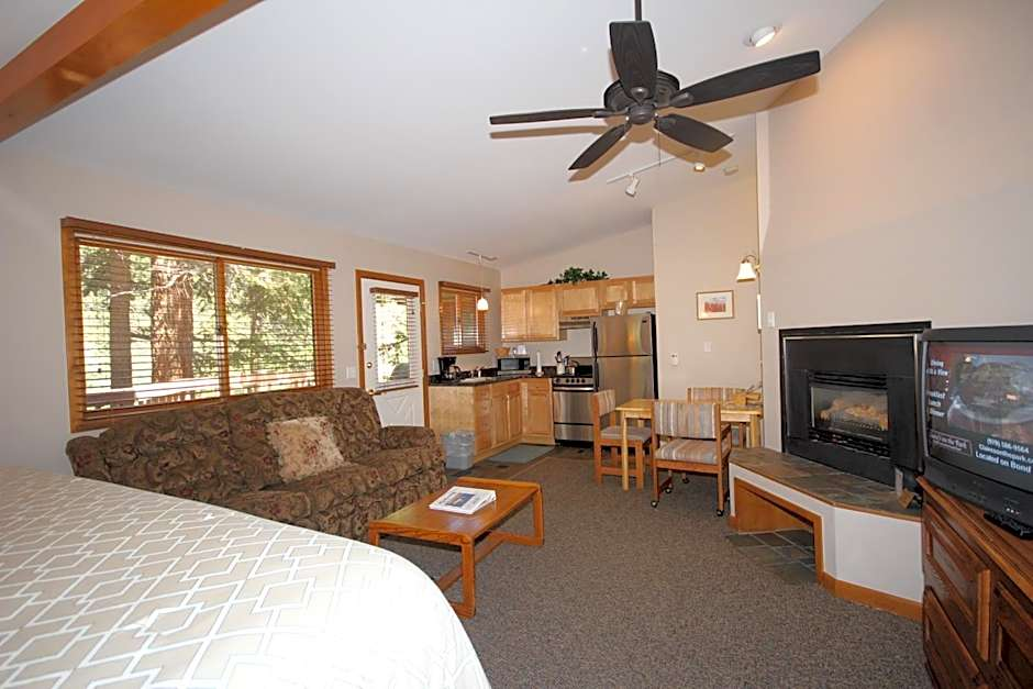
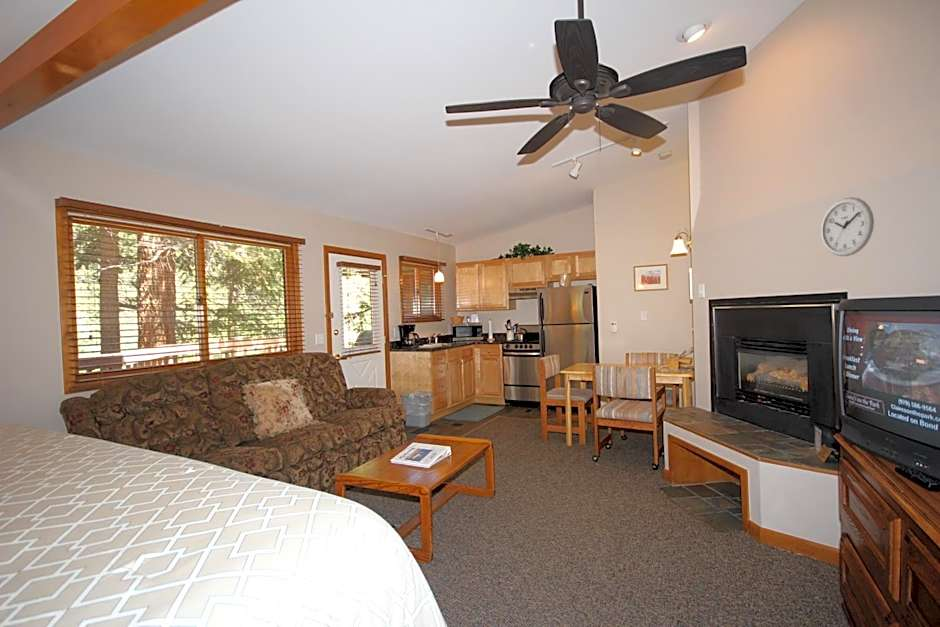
+ wall clock [820,196,875,257]
